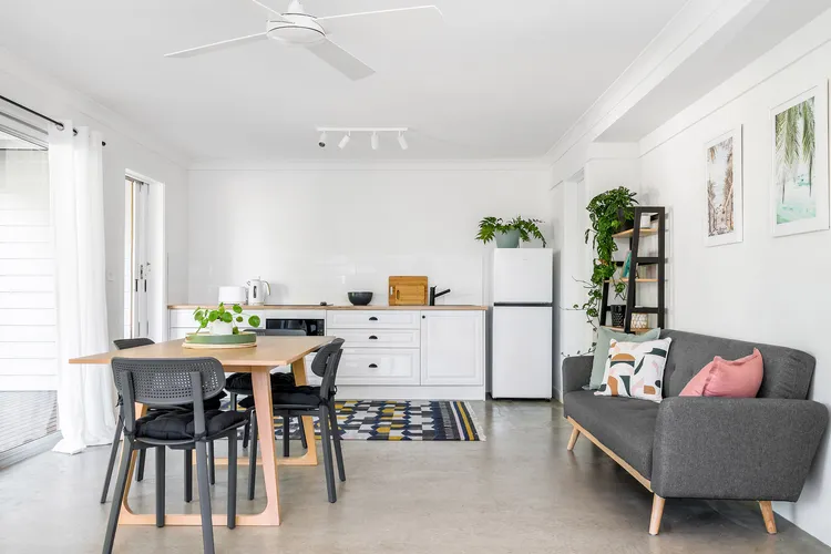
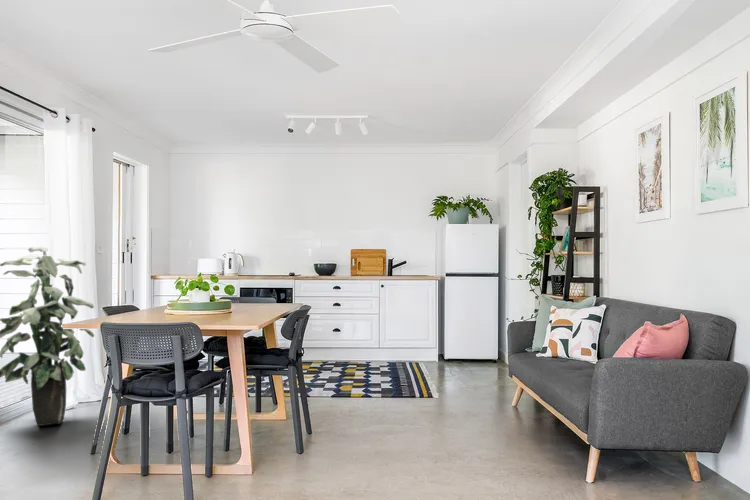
+ indoor plant [0,246,95,427]
